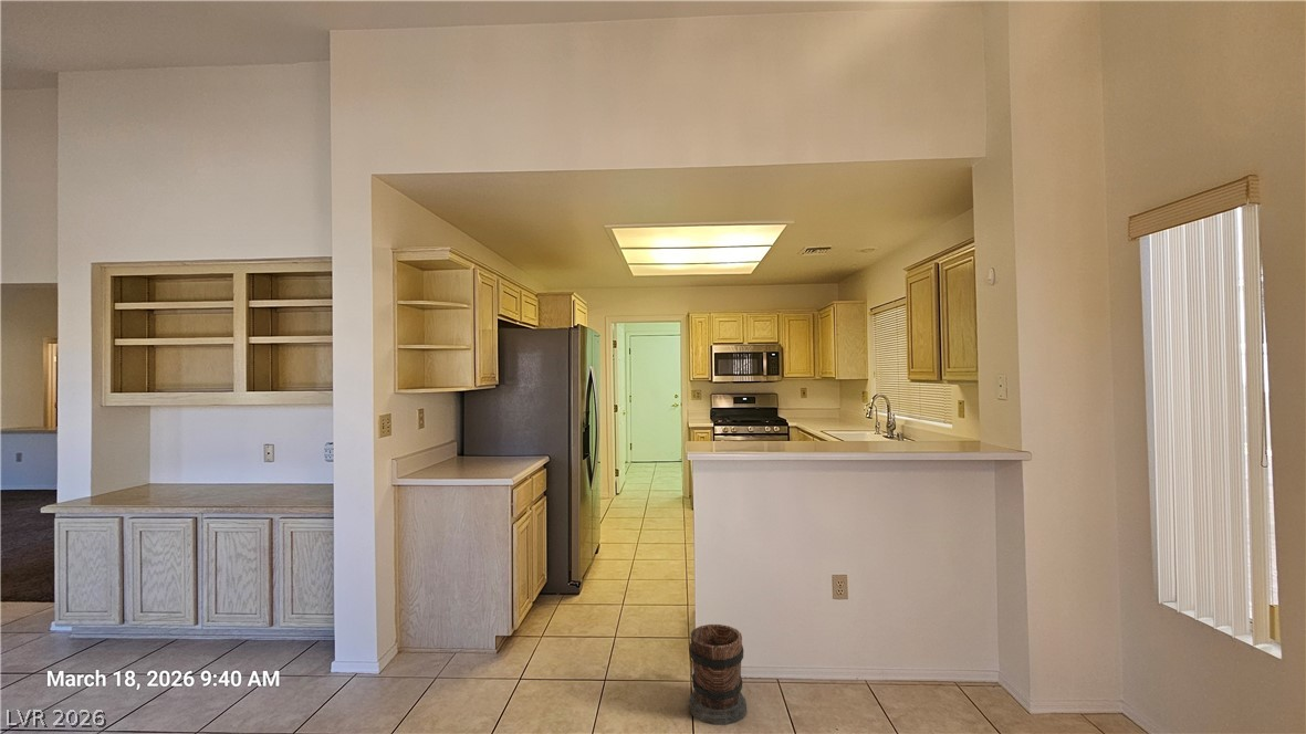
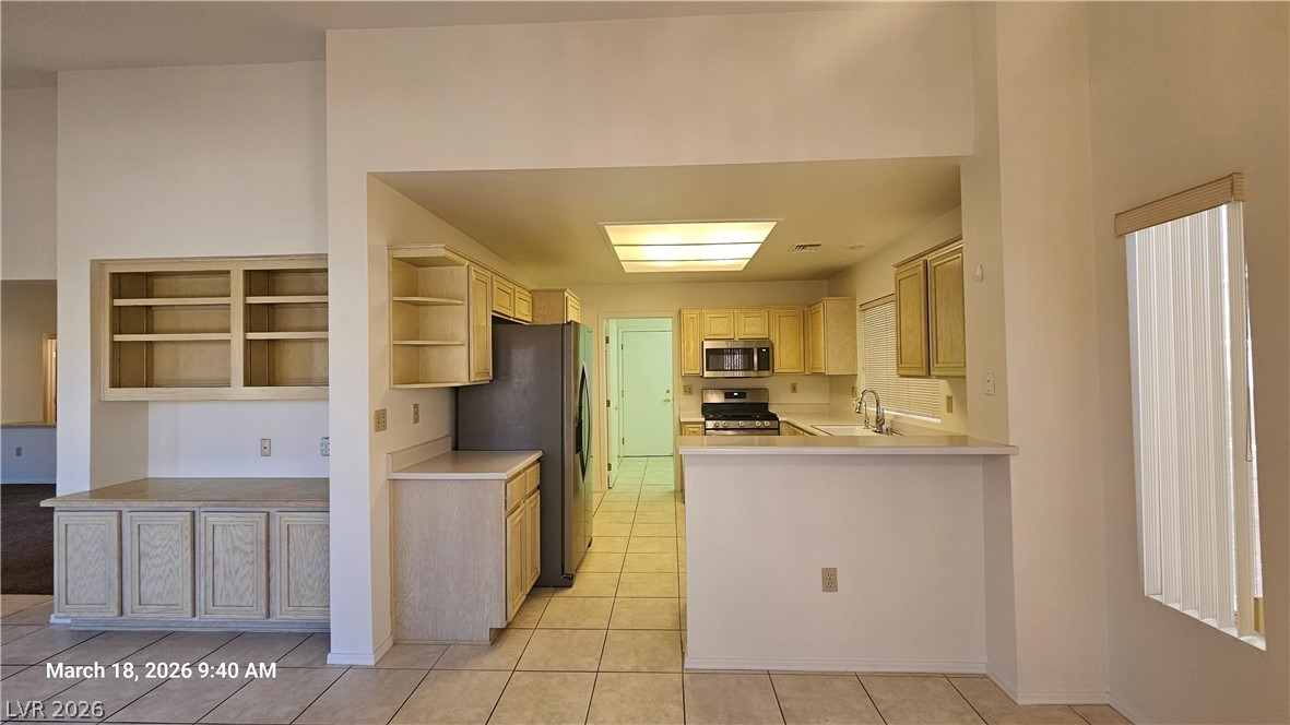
- wooden barrel [688,623,748,726]
